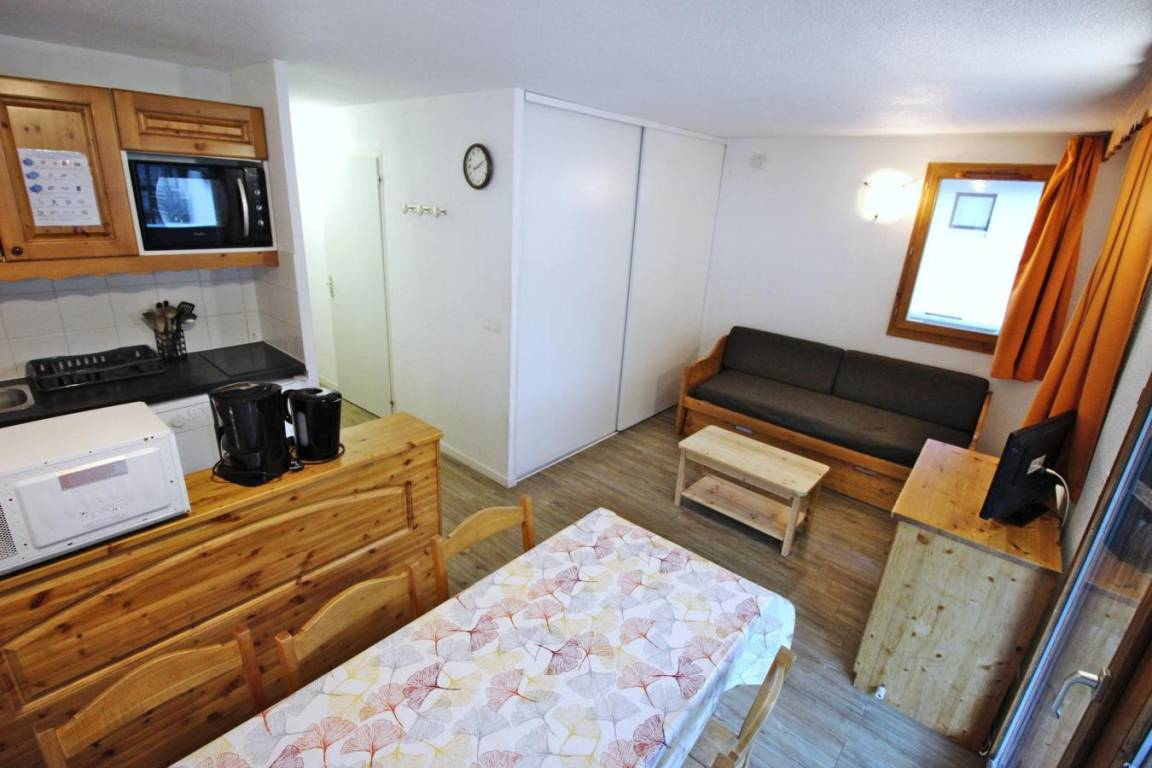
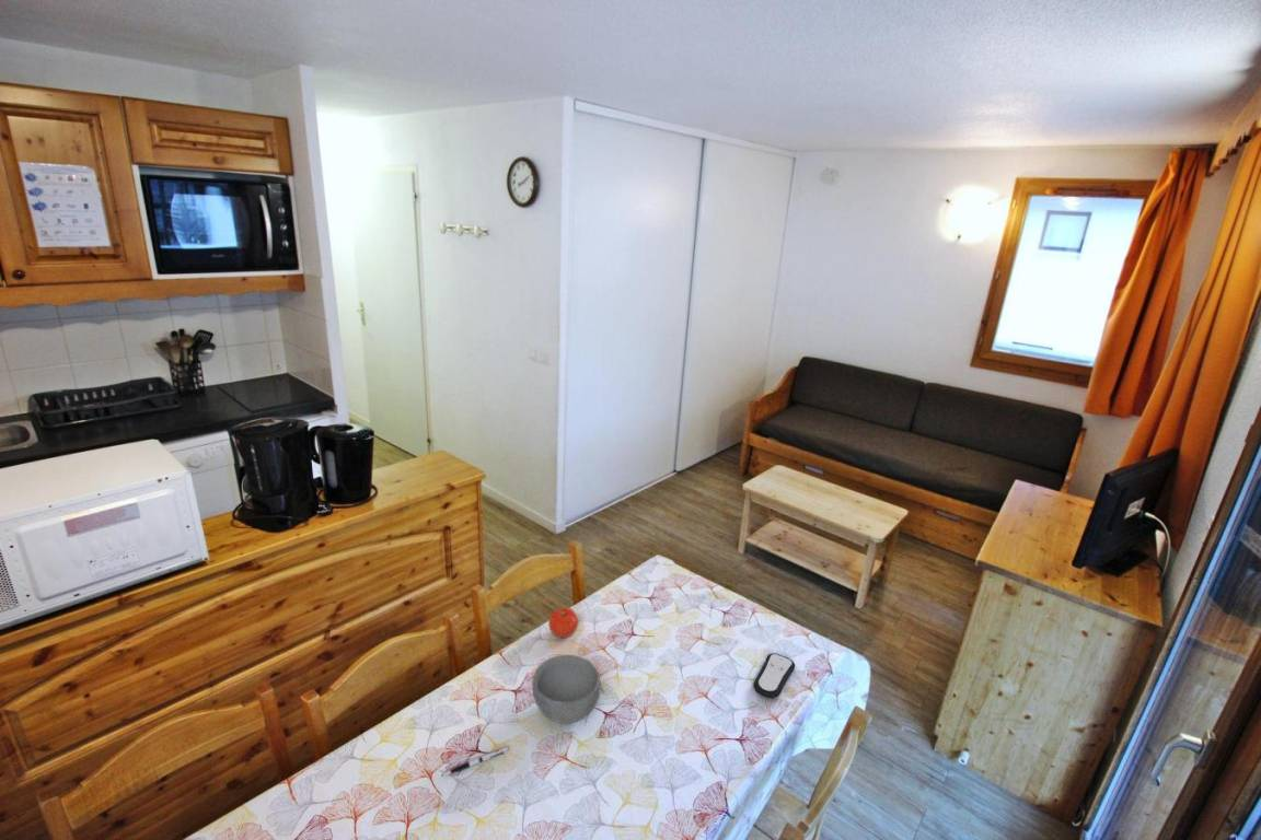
+ pen [441,746,509,777]
+ bowl [531,654,601,724]
+ apple [547,607,579,639]
+ remote control [753,652,796,699]
